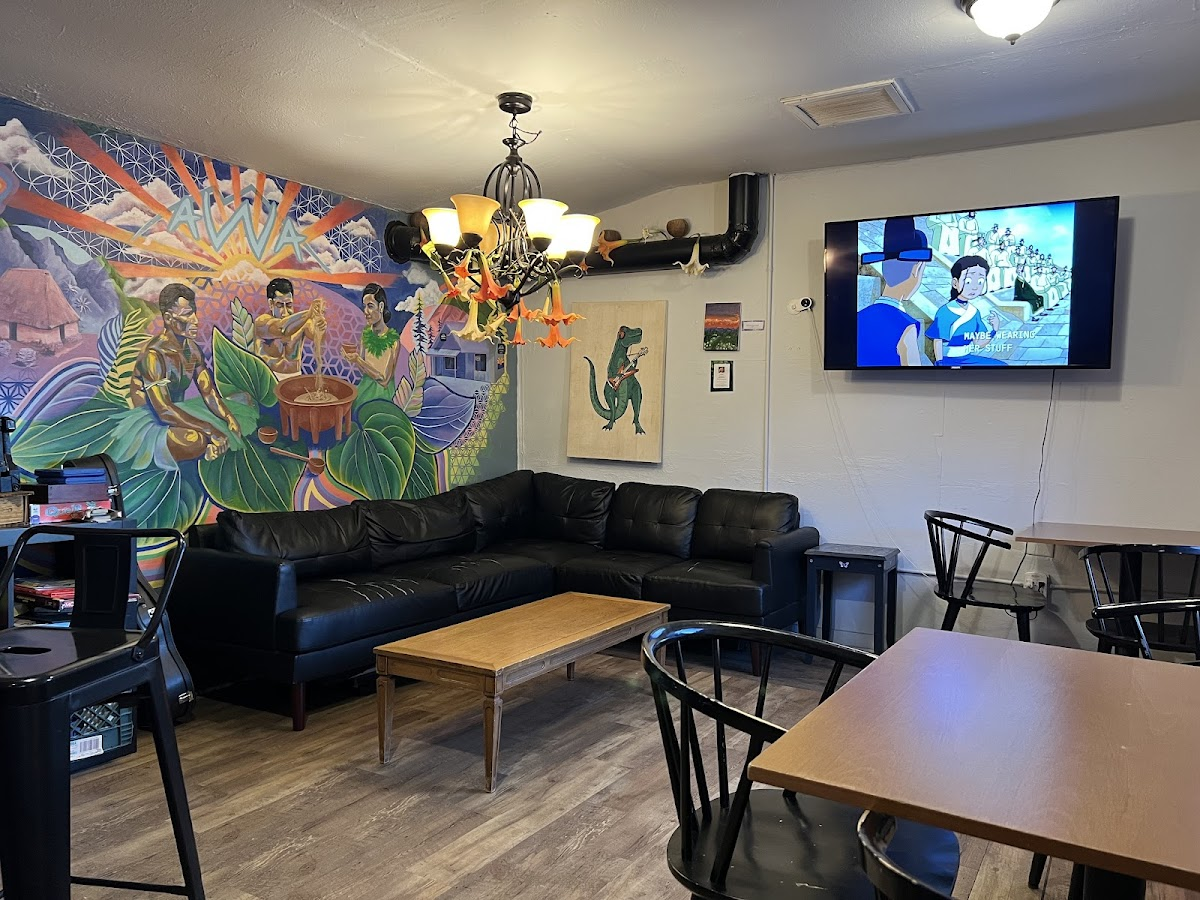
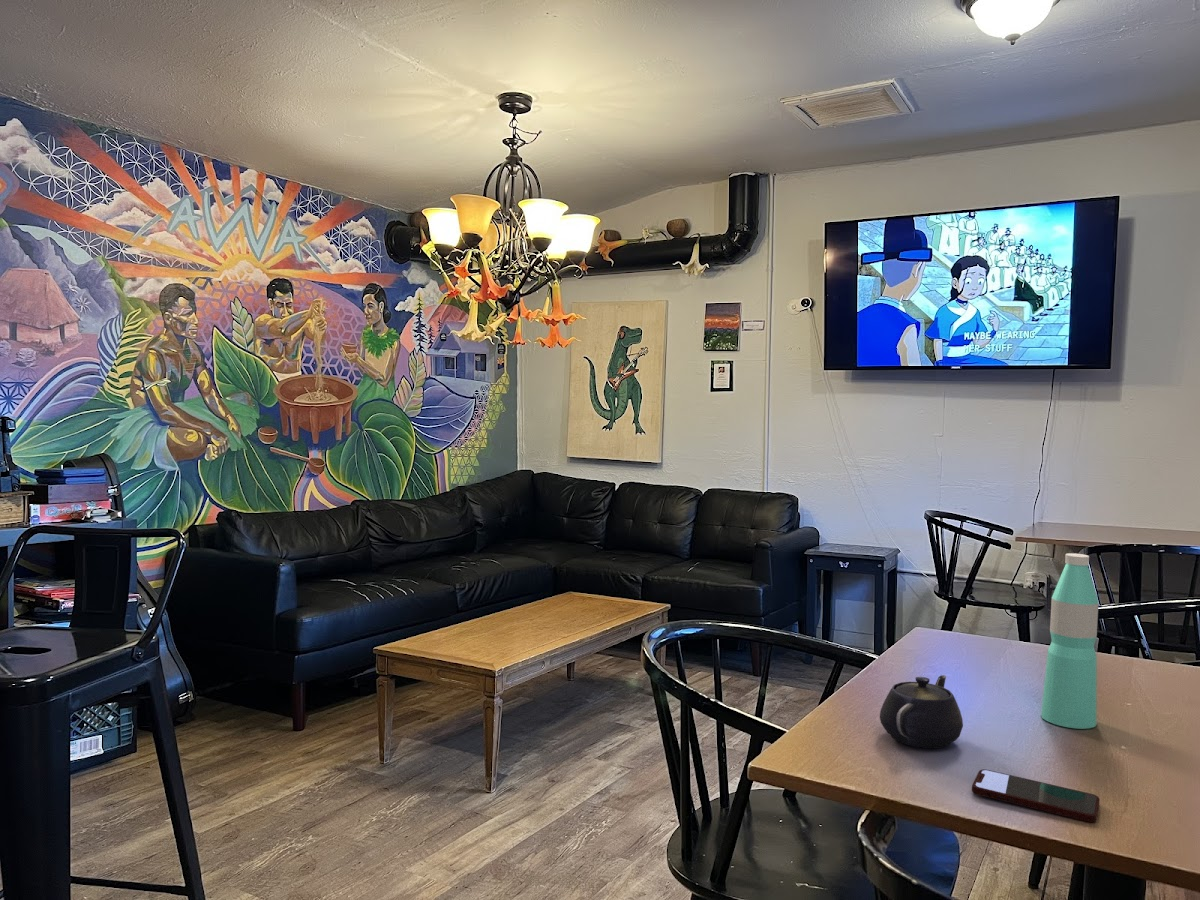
+ teapot [879,674,964,749]
+ water bottle [1040,552,1100,730]
+ smartphone [971,768,1101,823]
